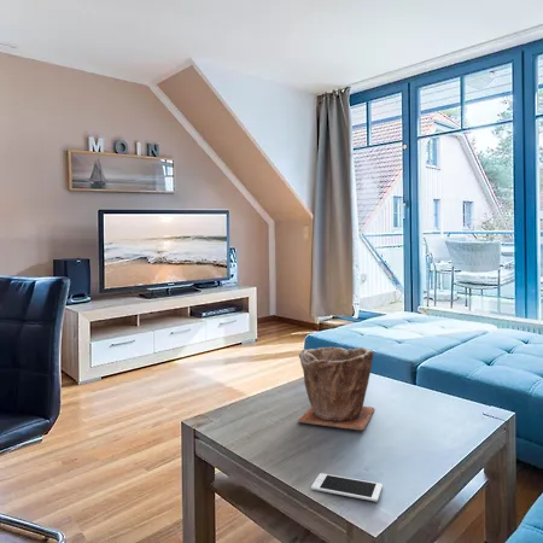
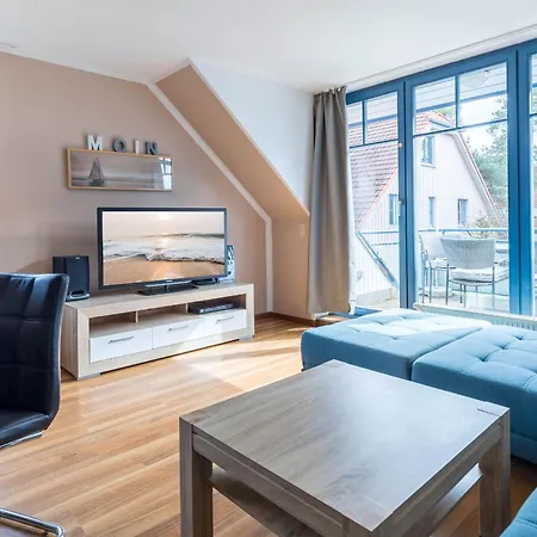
- plant pot [297,346,375,431]
- cell phone [310,472,384,502]
